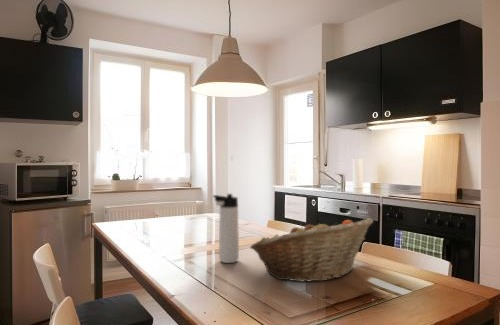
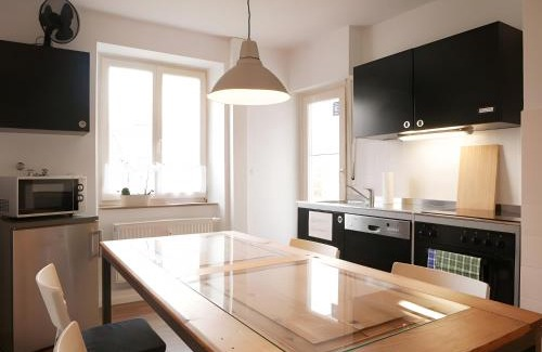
- thermos bottle [212,193,240,264]
- fruit basket [249,217,374,283]
